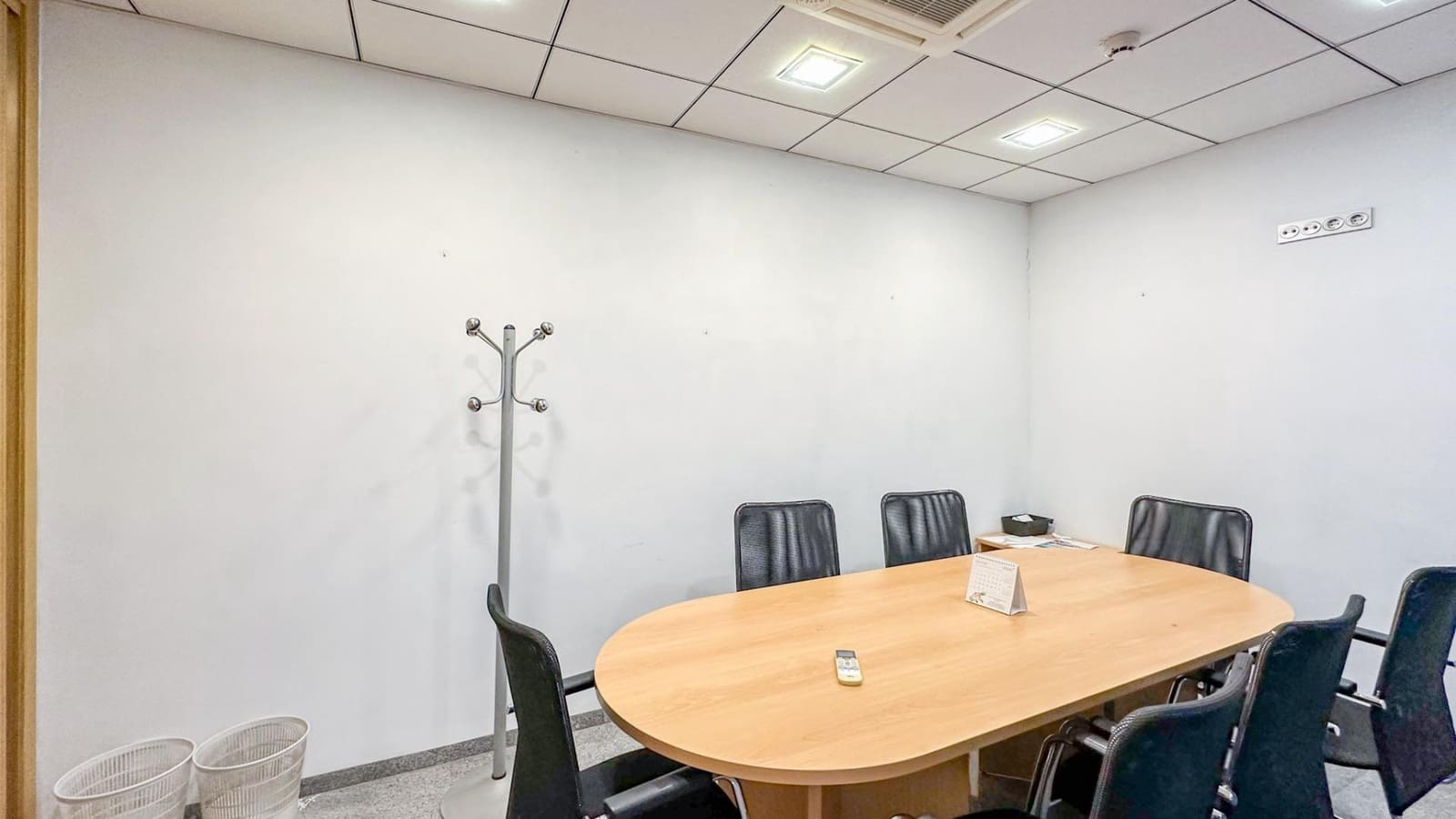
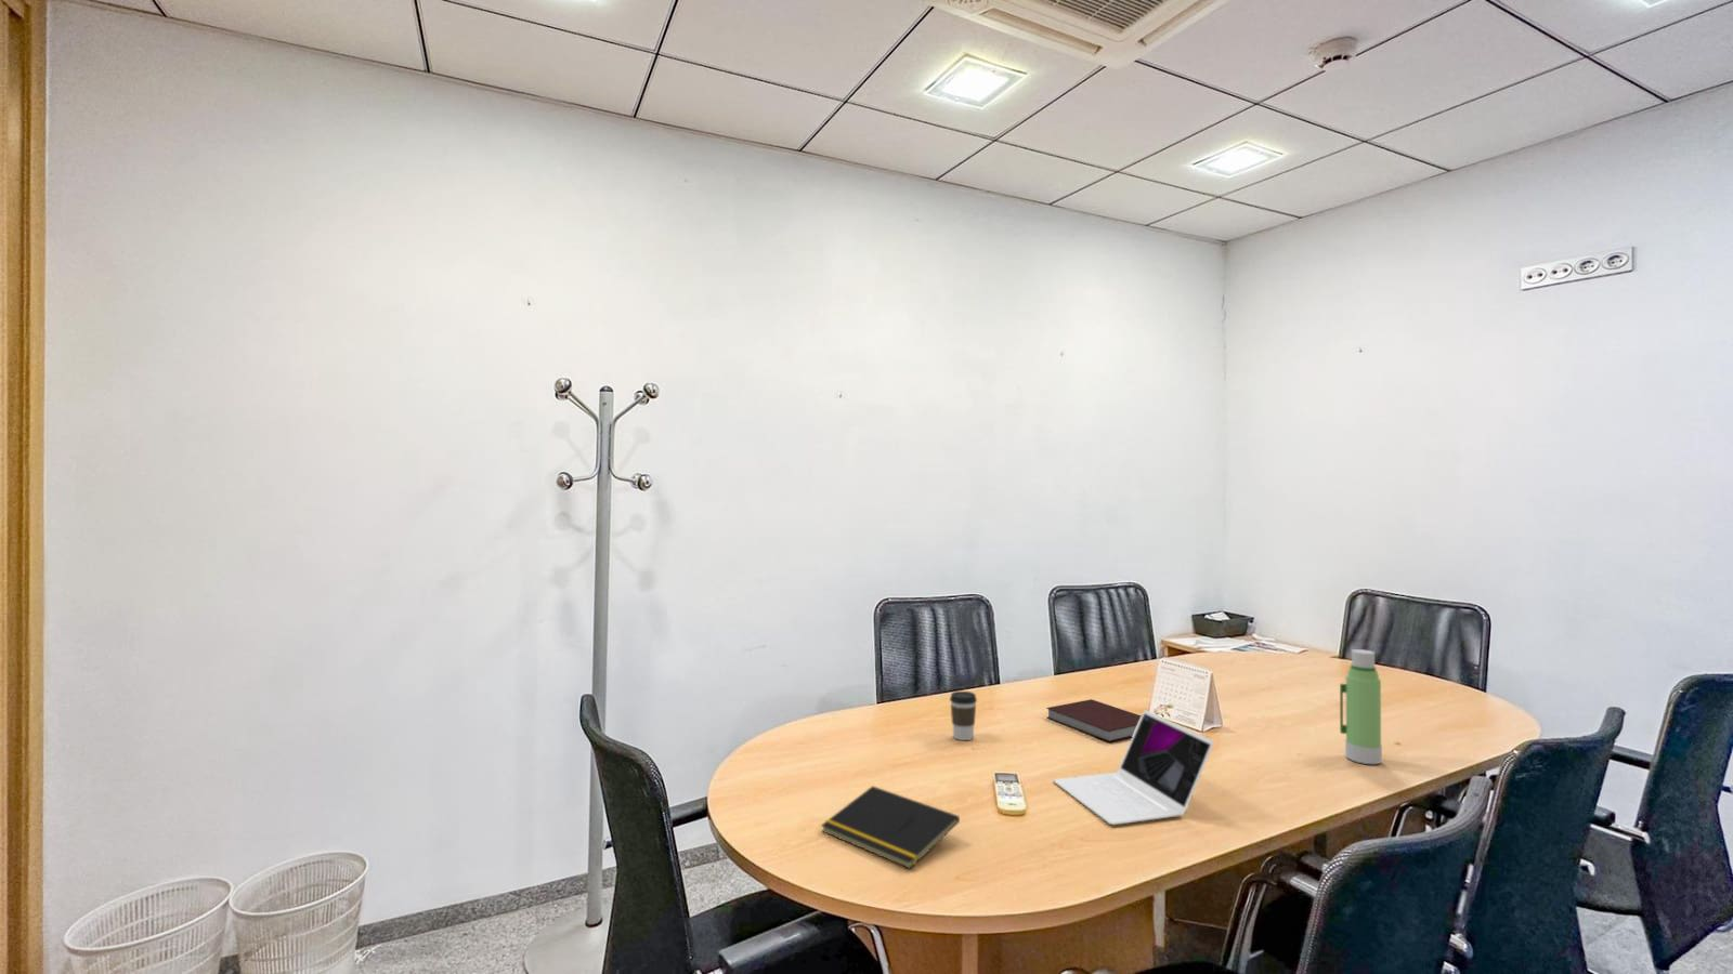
+ notebook [1045,698,1141,743]
+ laptop [1053,709,1215,825]
+ water bottle [1339,648,1383,765]
+ coffee cup [949,691,978,741]
+ notepad [820,785,961,871]
